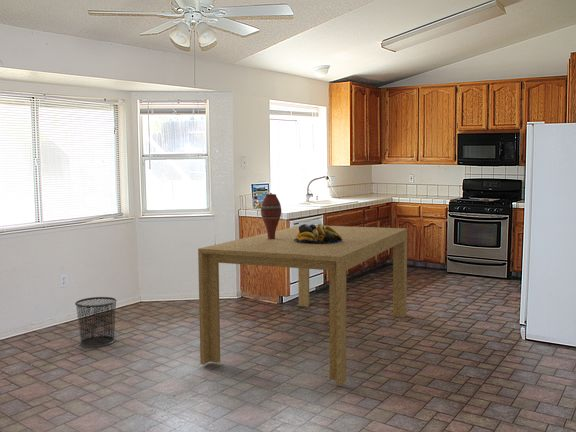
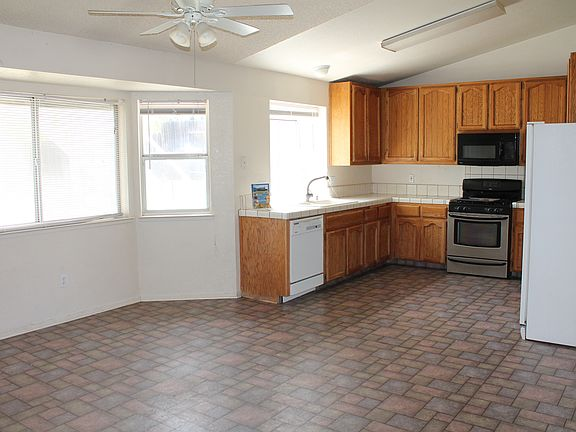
- waste bin [74,296,118,348]
- vase [260,192,282,239]
- dining table [197,224,408,387]
- fruit bowl [294,223,343,244]
